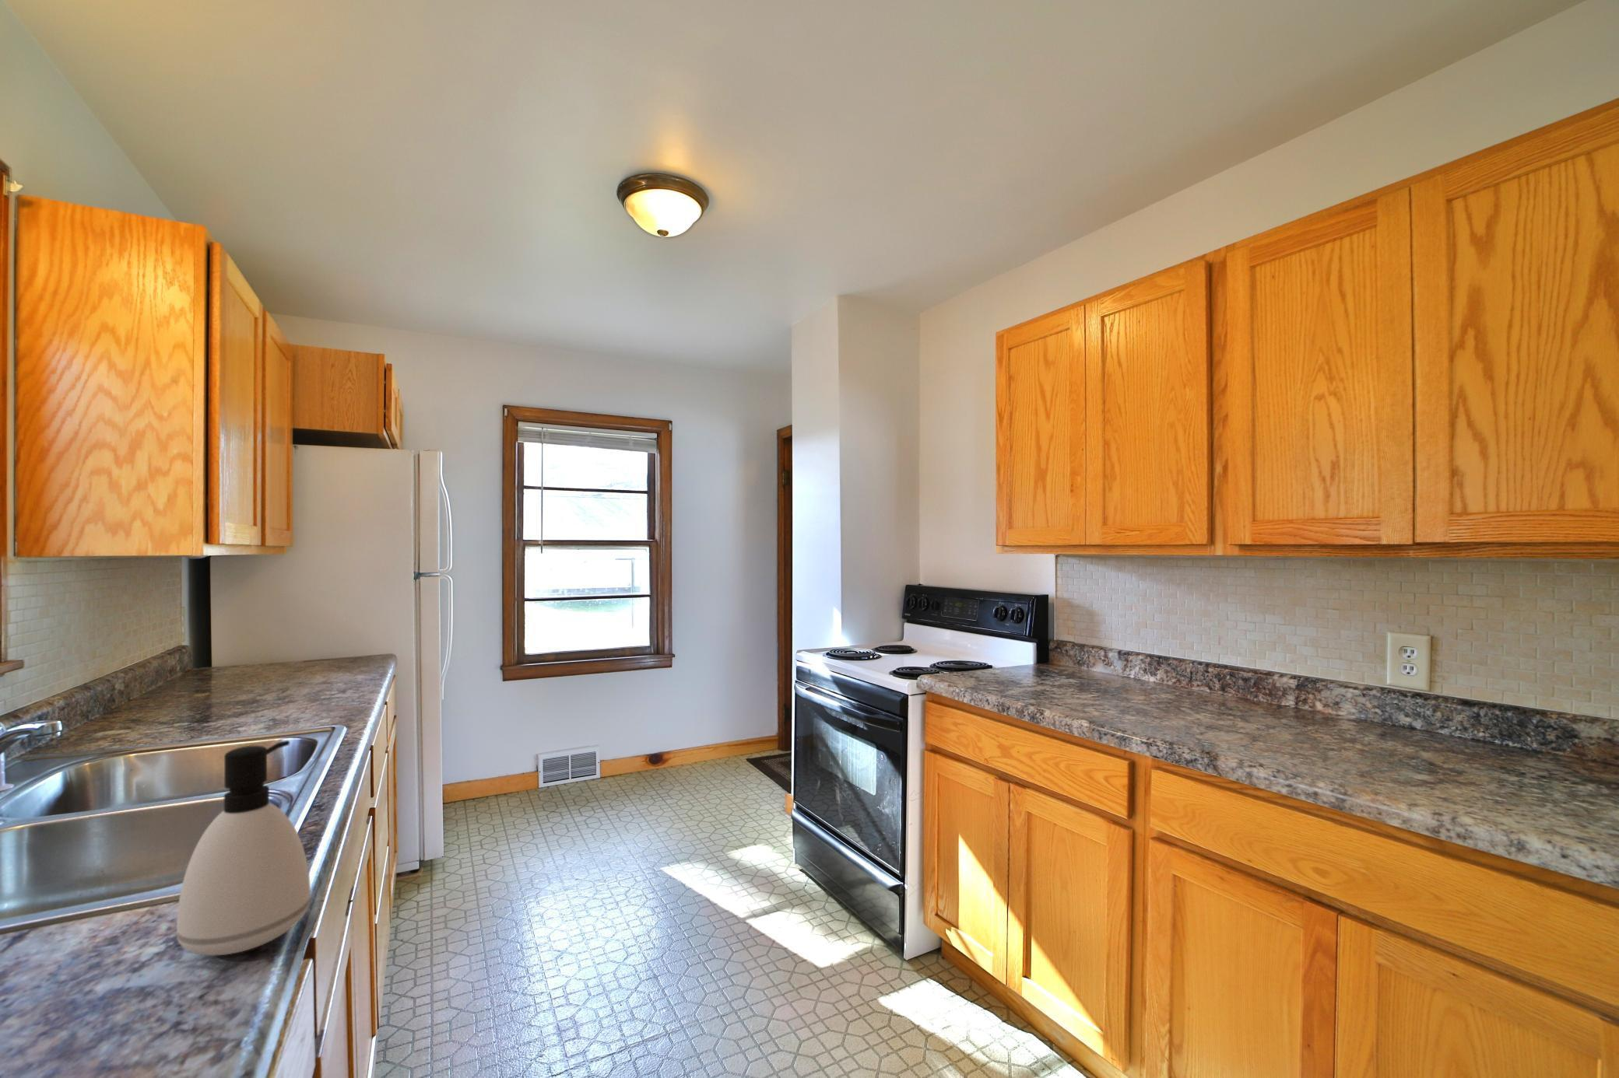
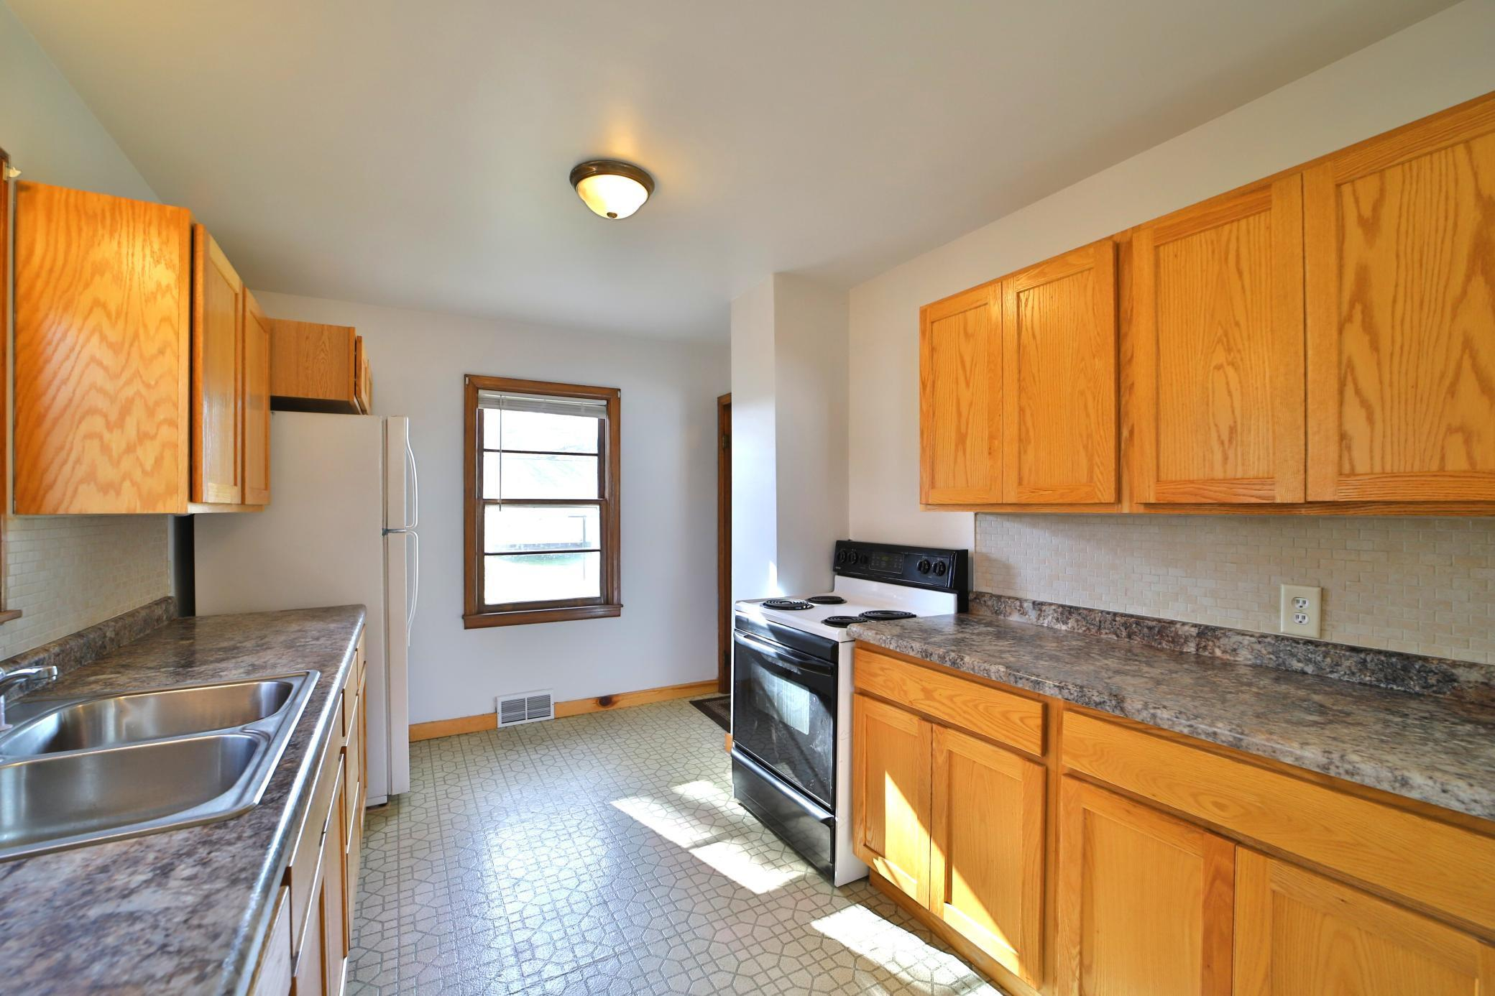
- soap dispenser [176,740,312,956]
